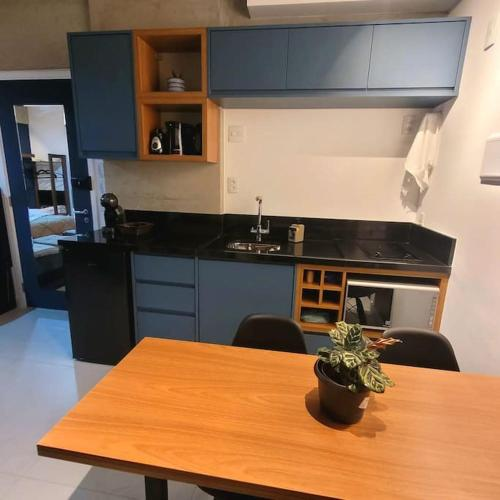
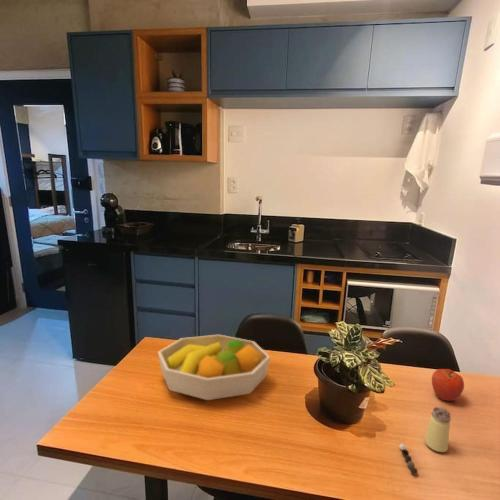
+ fruit bowl [157,334,271,401]
+ apple [431,368,465,402]
+ saltshaker [424,406,452,453]
+ pepper shaker [398,443,419,475]
